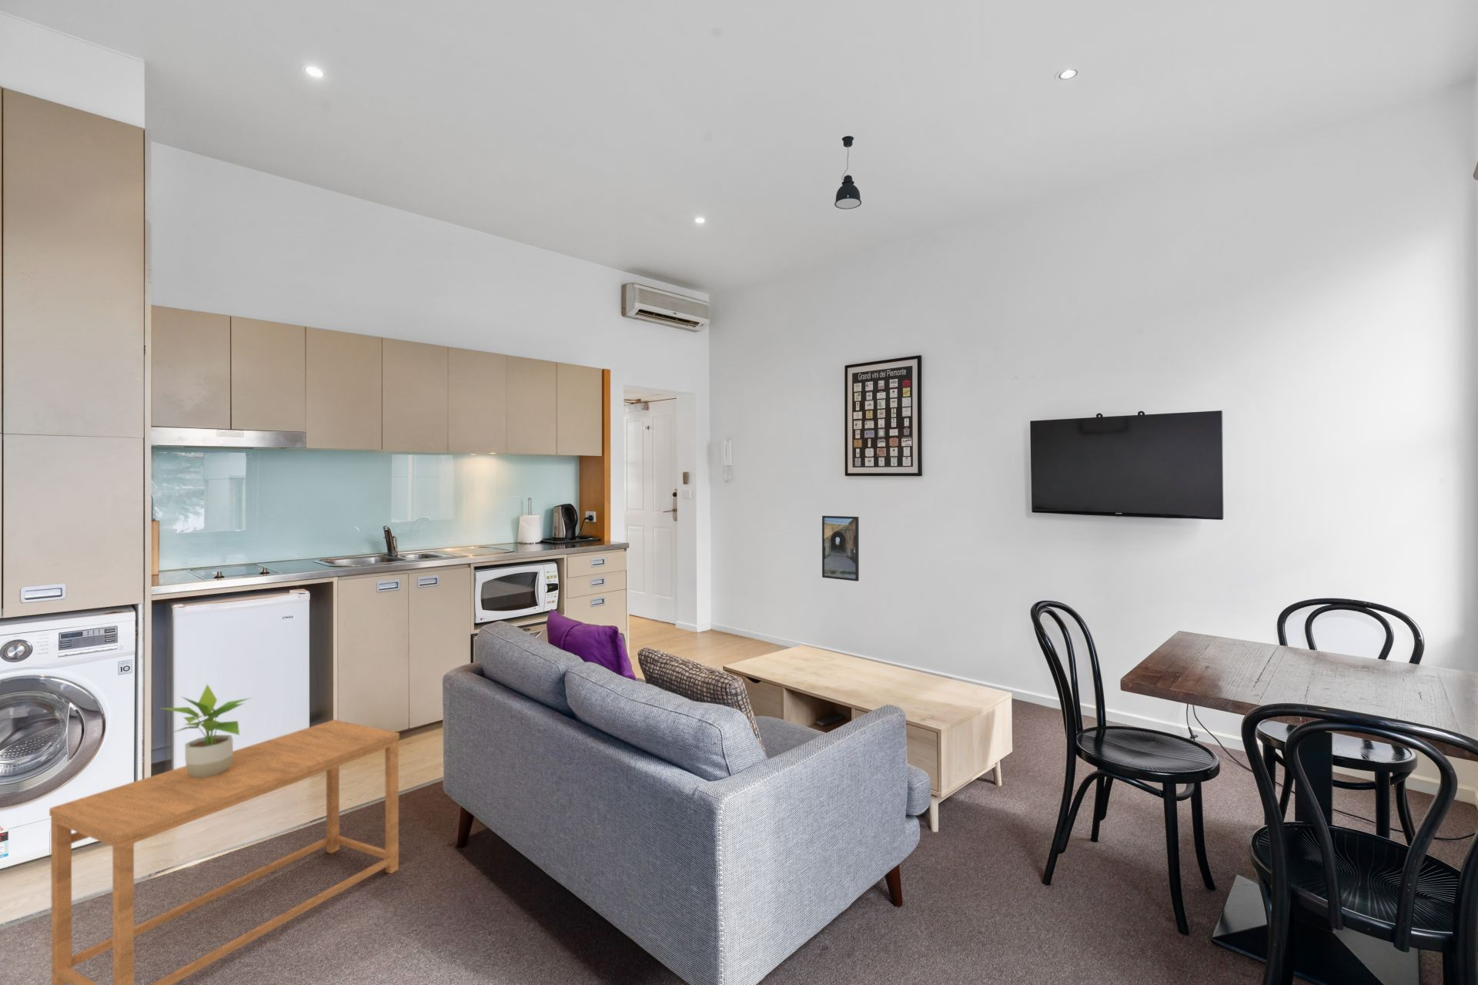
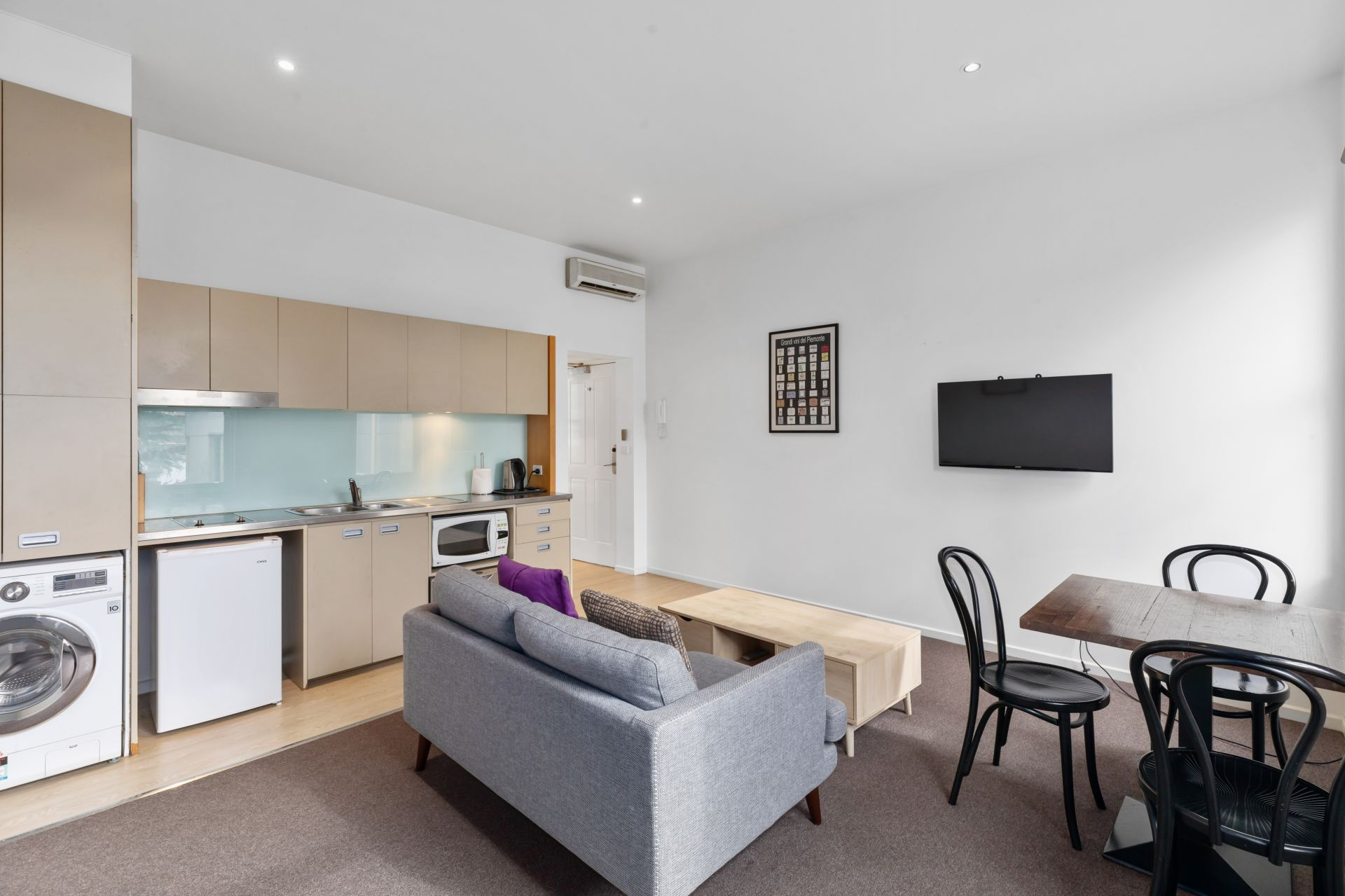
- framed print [821,516,859,583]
- pendant light [834,135,863,210]
- potted plant [160,683,252,778]
- side table [48,719,400,985]
